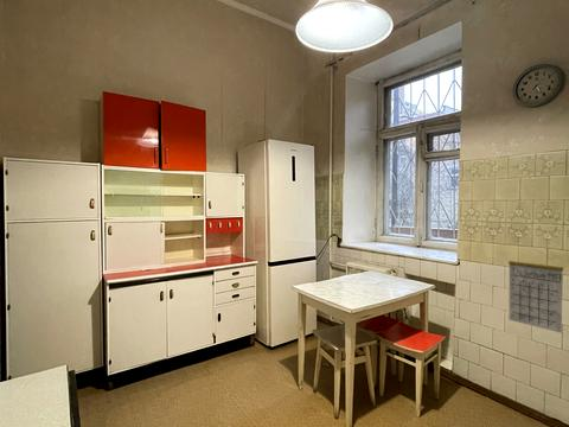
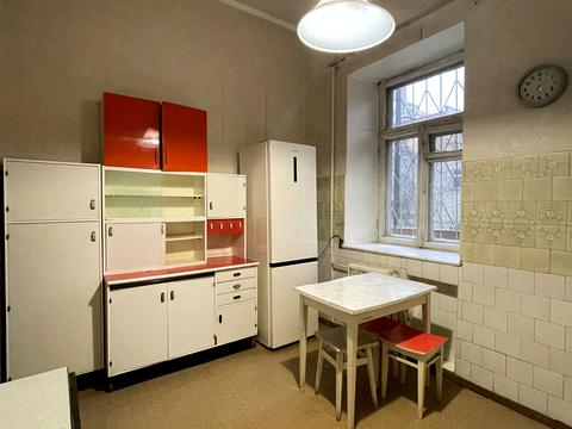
- calendar [507,248,564,334]
